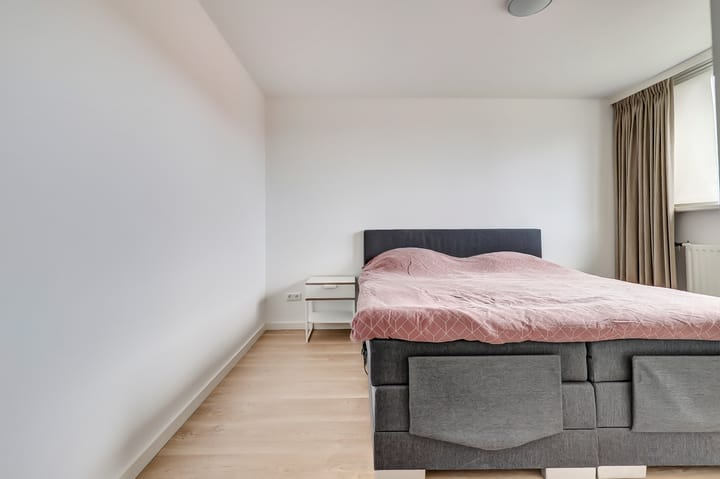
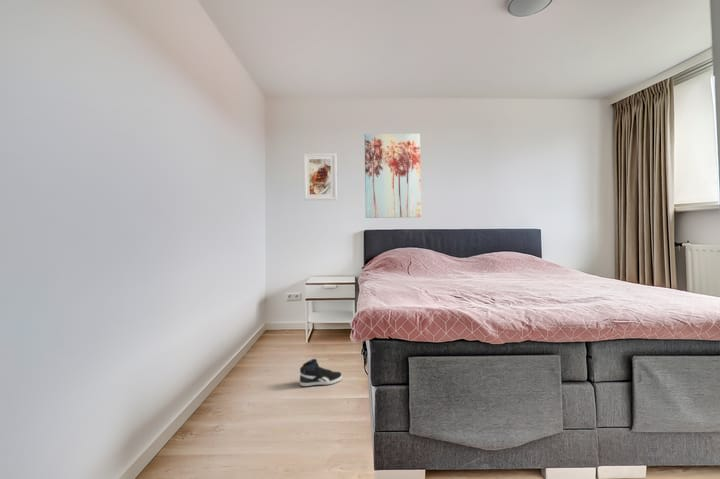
+ wall art [364,133,422,219]
+ sneaker [299,358,343,387]
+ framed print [303,152,338,201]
